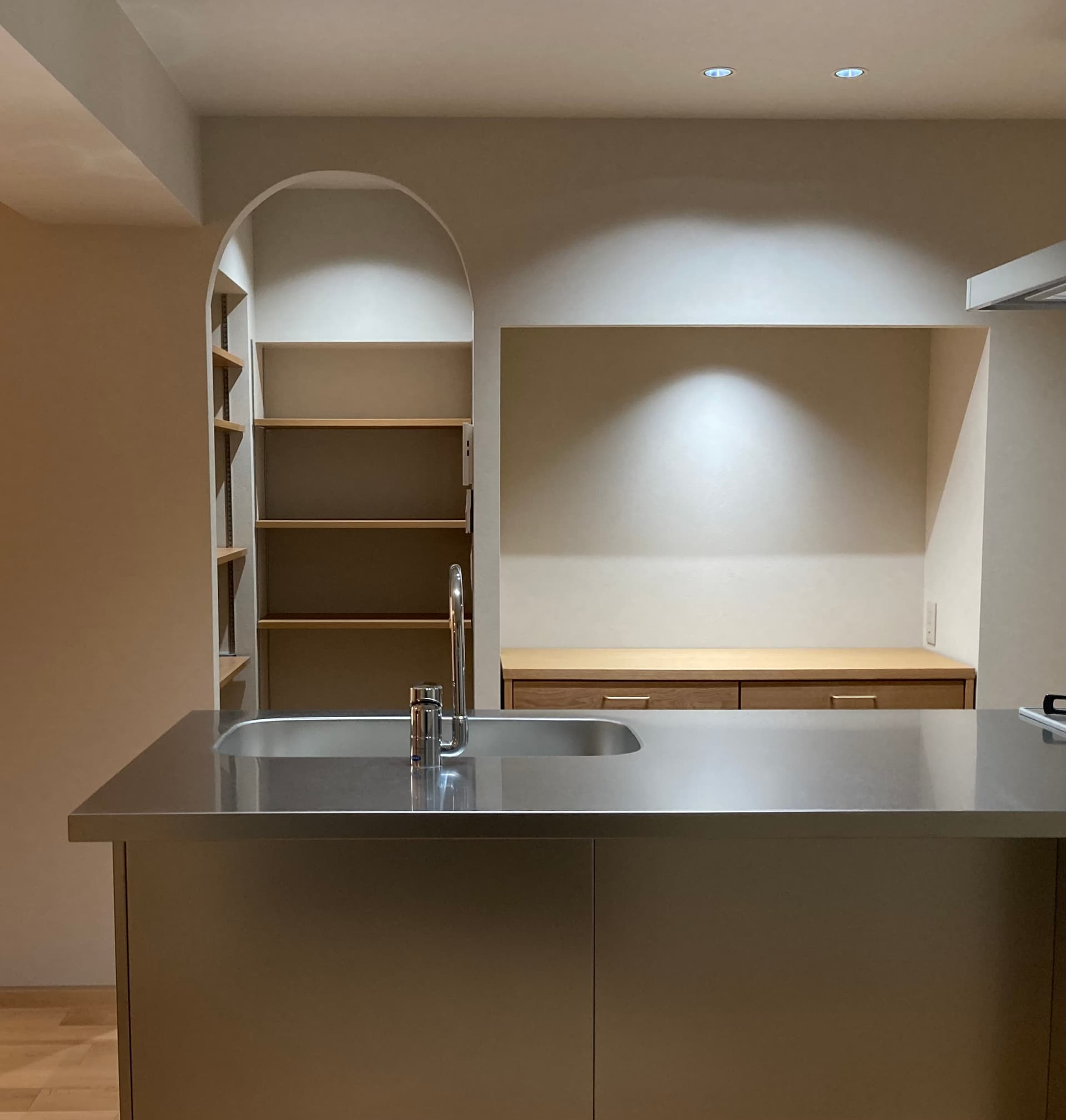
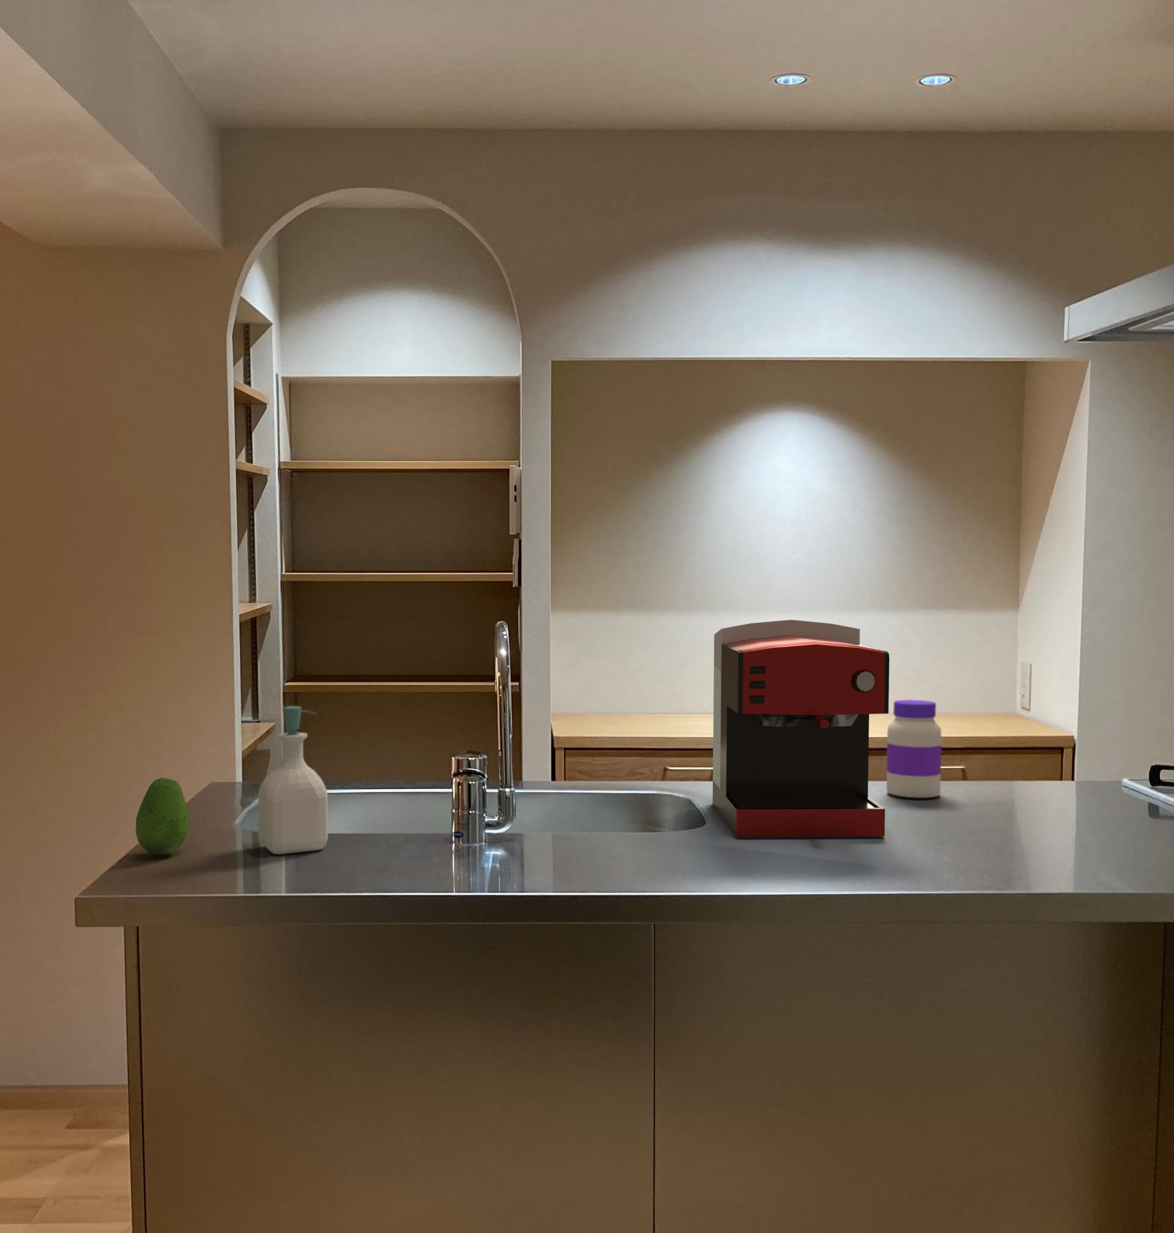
+ jar [885,699,943,798]
+ coffee maker [711,619,890,838]
+ soap bottle [258,705,328,854]
+ fruit [135,777,189,855]
